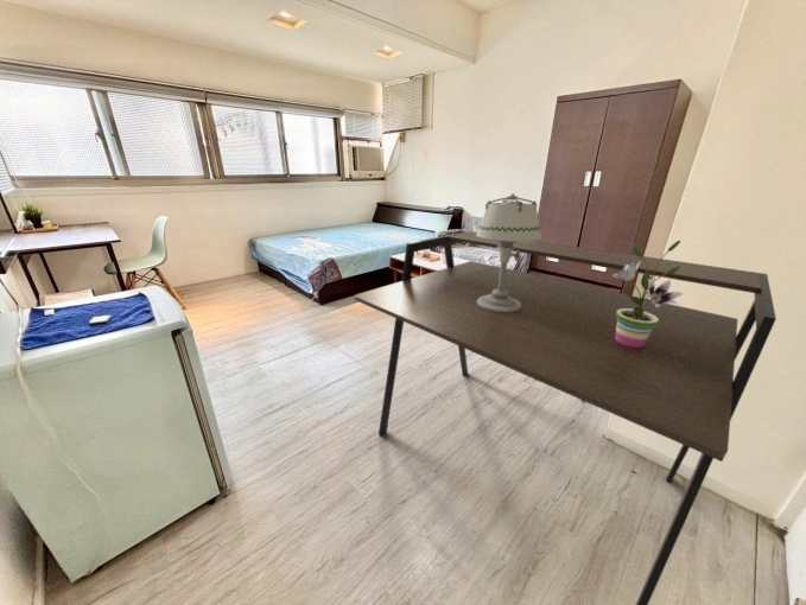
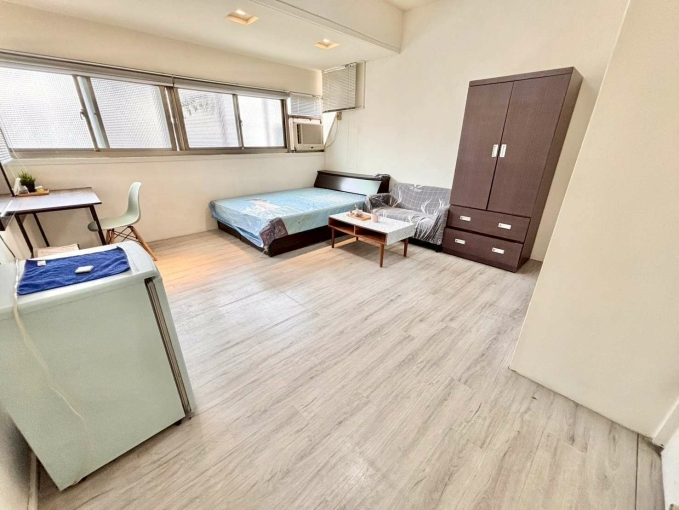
- desk [354,230,778,605]
- table lamp [476,192,542,312]
- potted plant [610,240,684,346]
